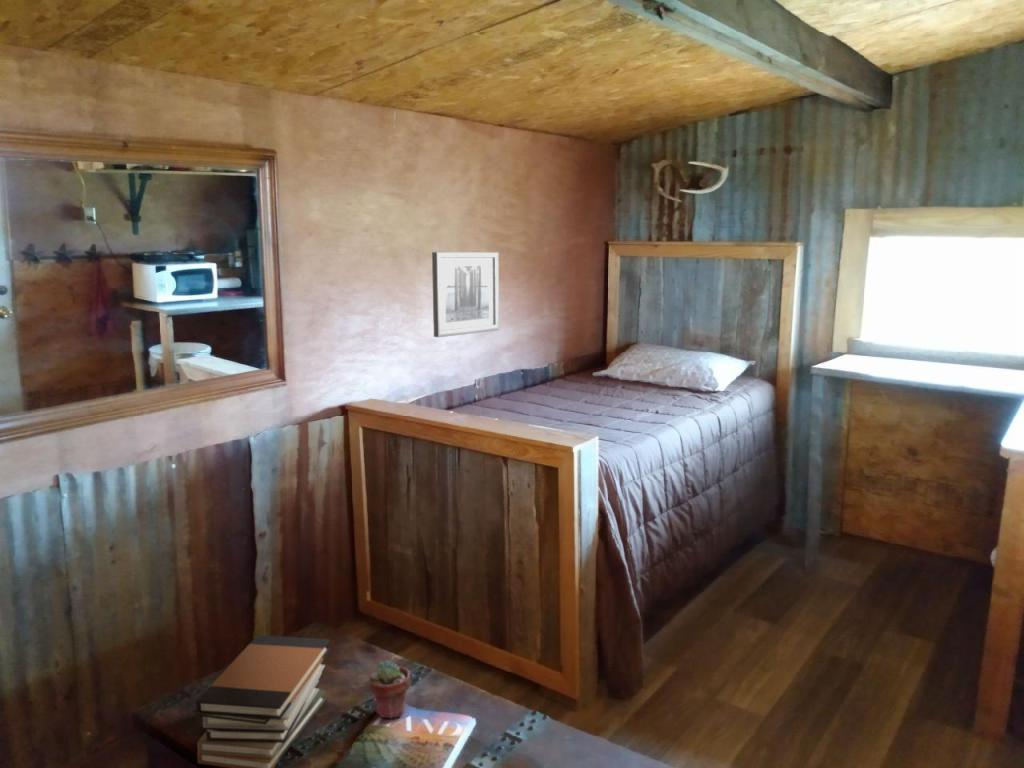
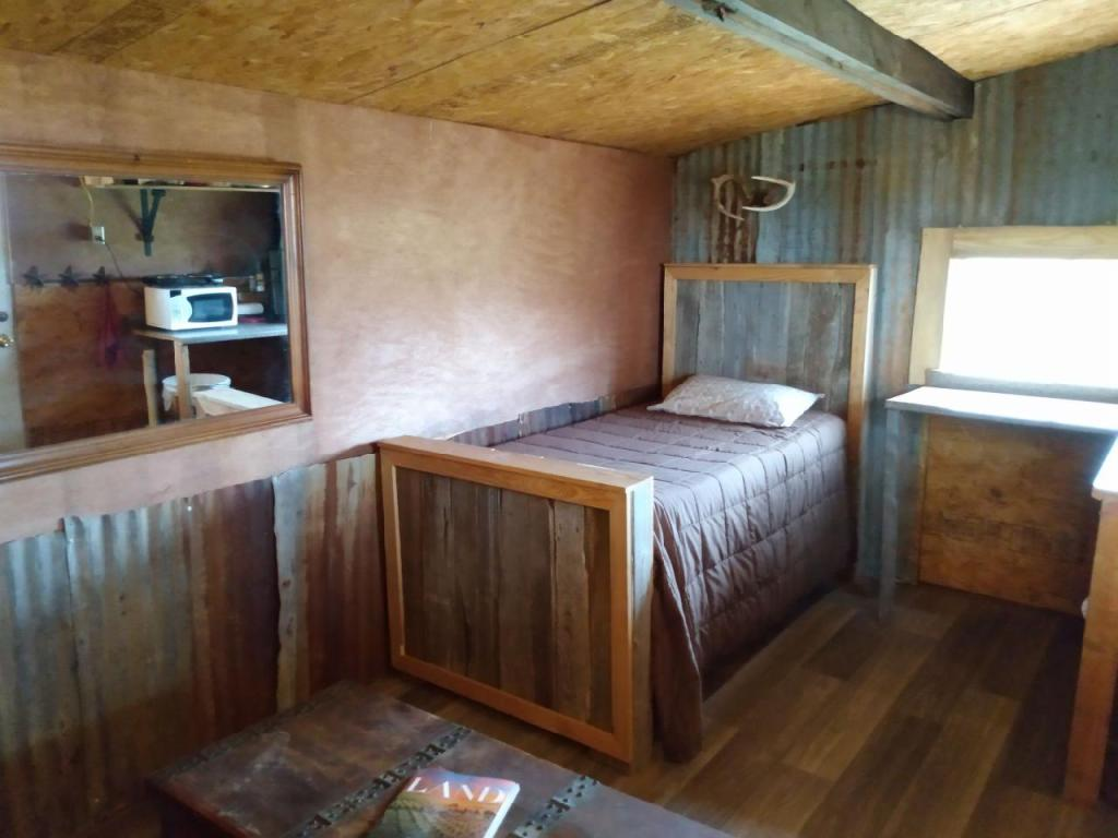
- book stack [192,634,331,768]
- potted succulent [368,659,412,720]
- wall art [431,251,500,338]
